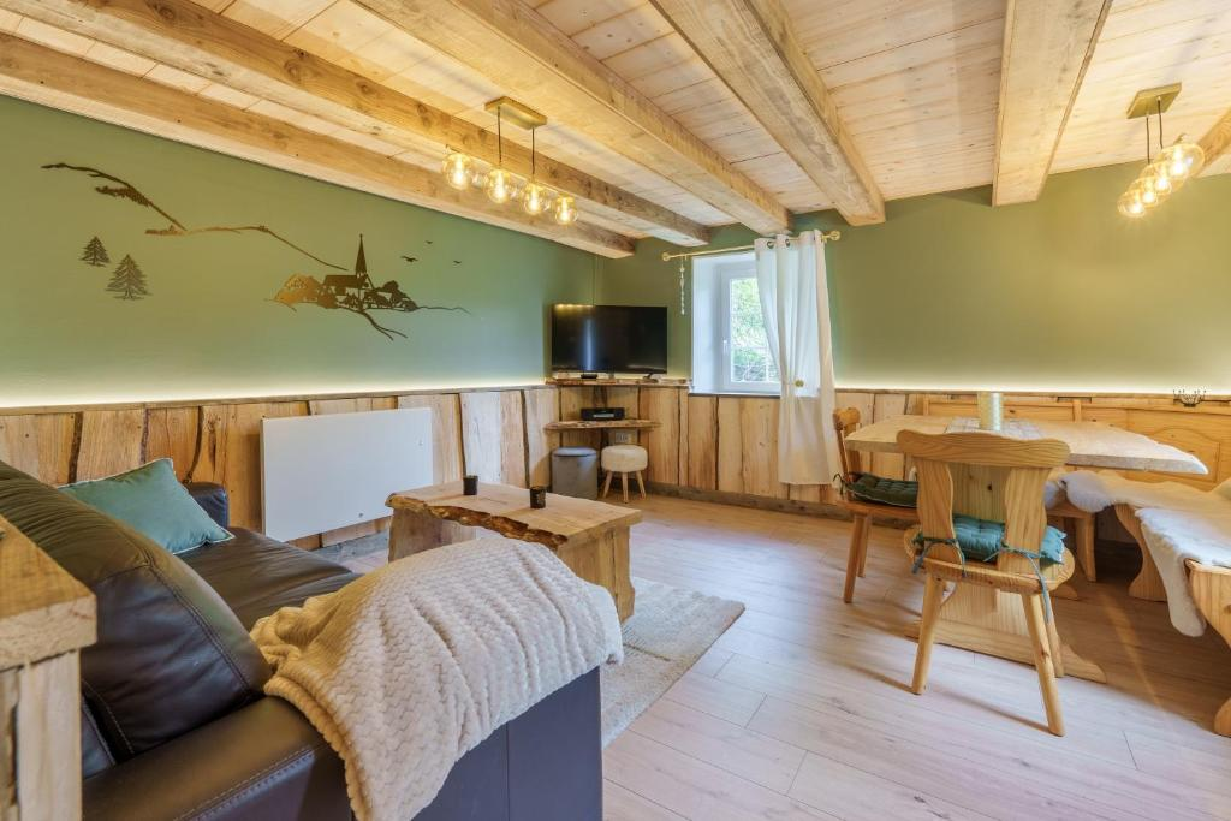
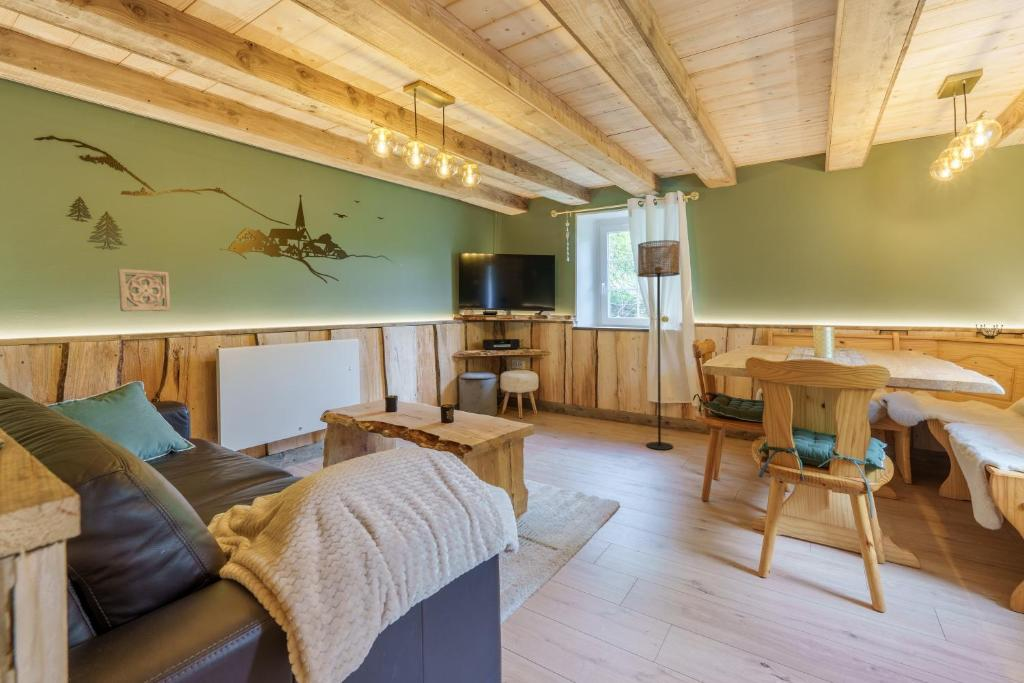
+ floor lamp [637,239,681,451]
+ wall ornament [117,268,171,312]
